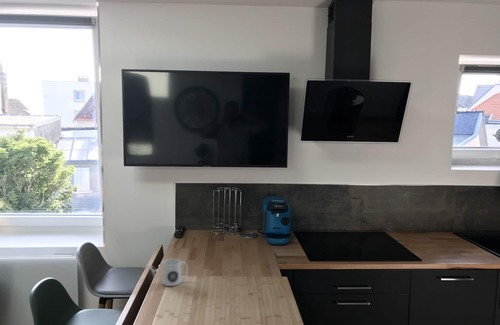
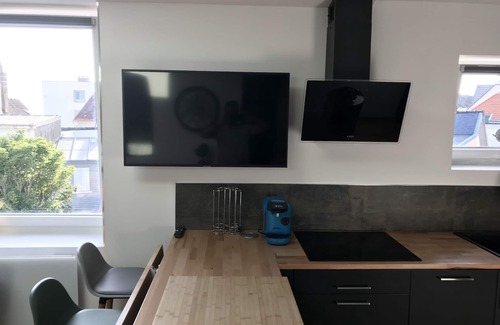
- mug [161,258,189,287]
